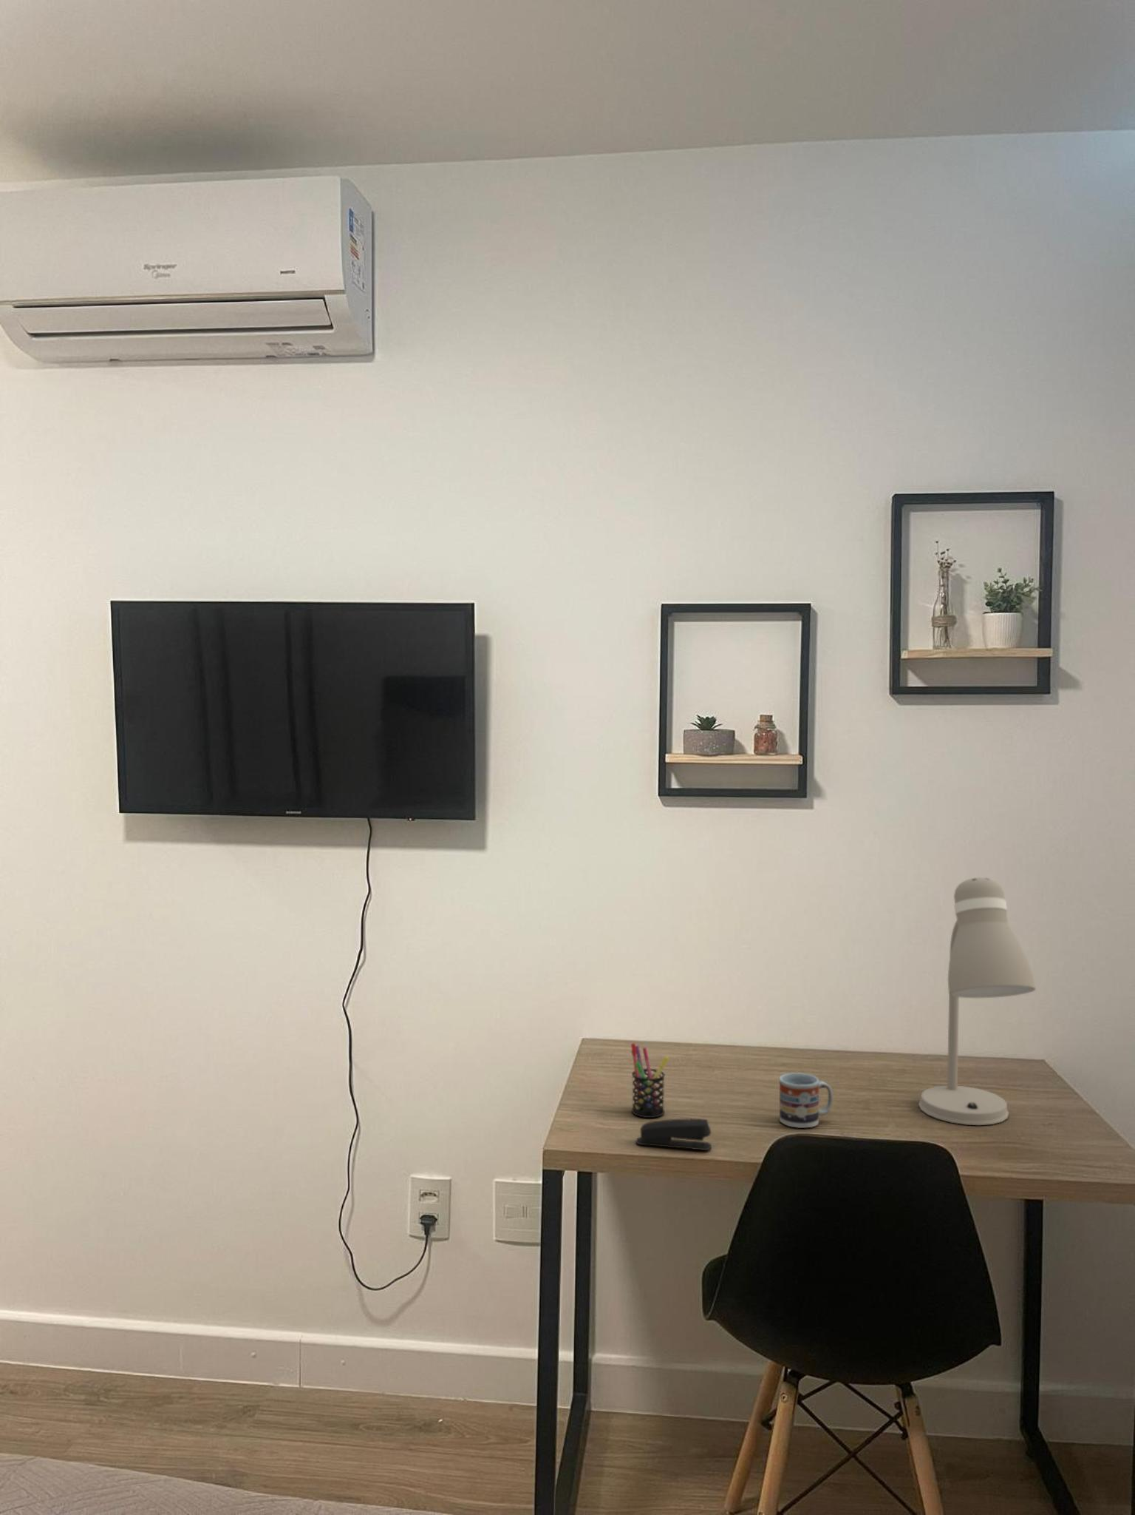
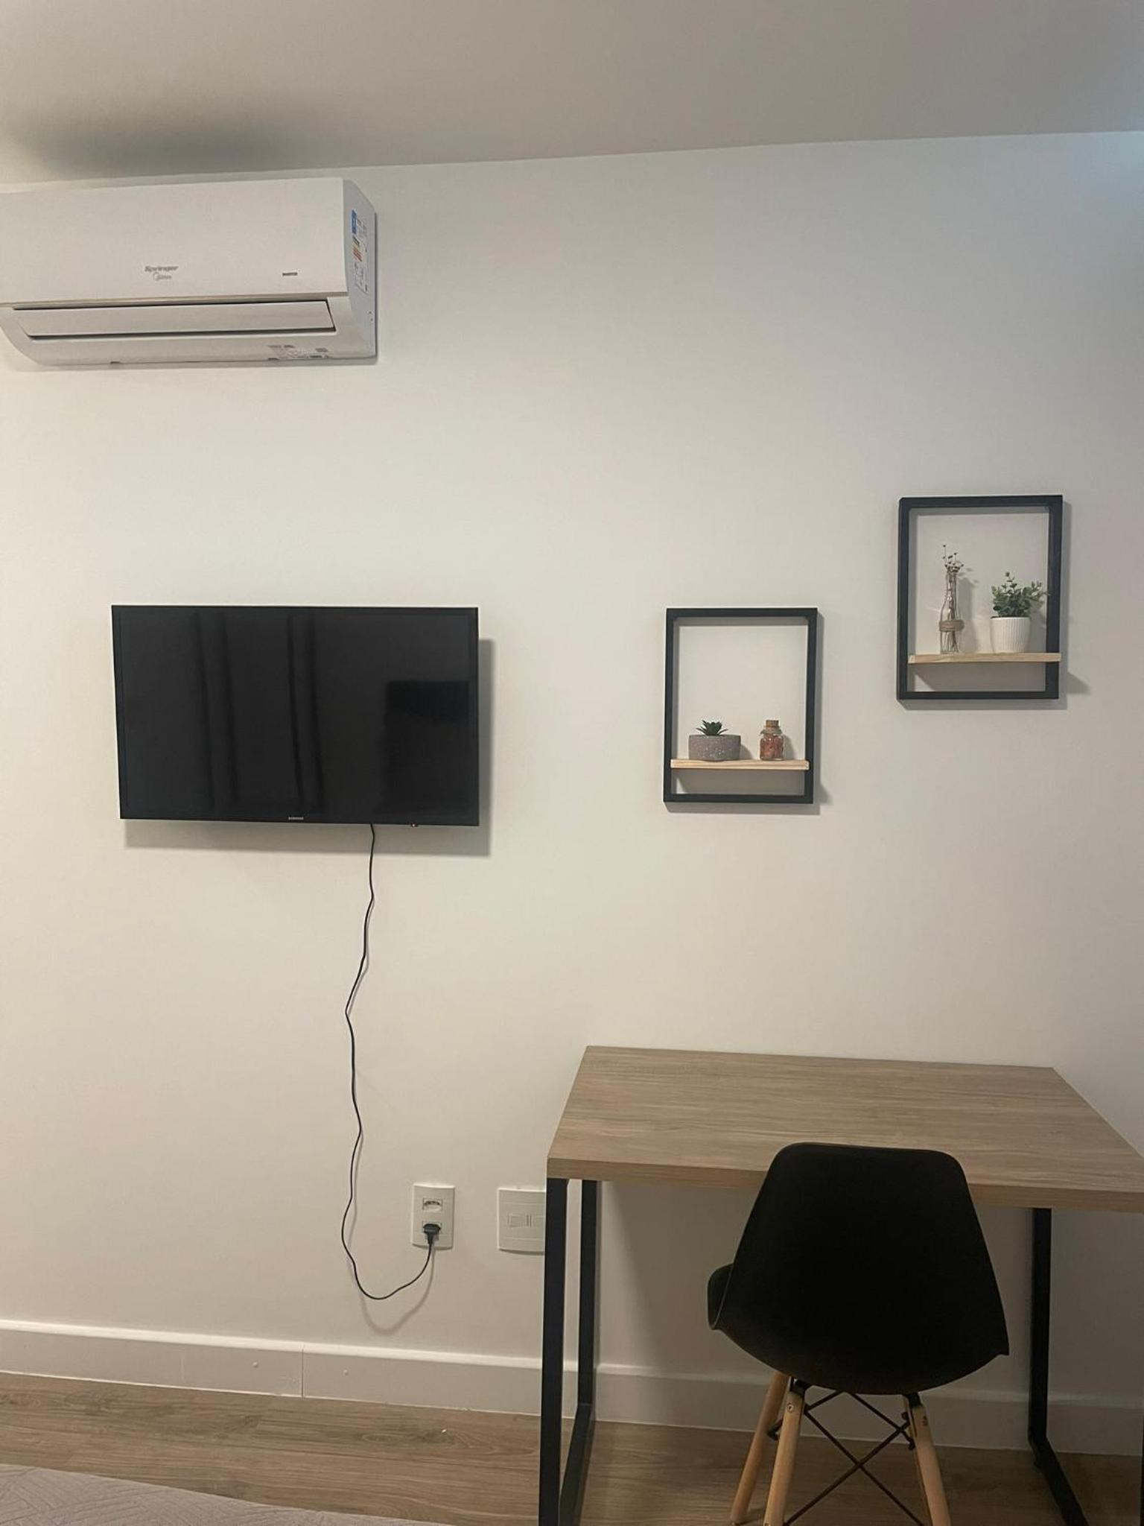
- stapler [635,1118,712,1151]
- pen holder [631,1043,670,1119]
- desk lamp [918,877,1037,1126]
- cup [779,1072,833,1128]
